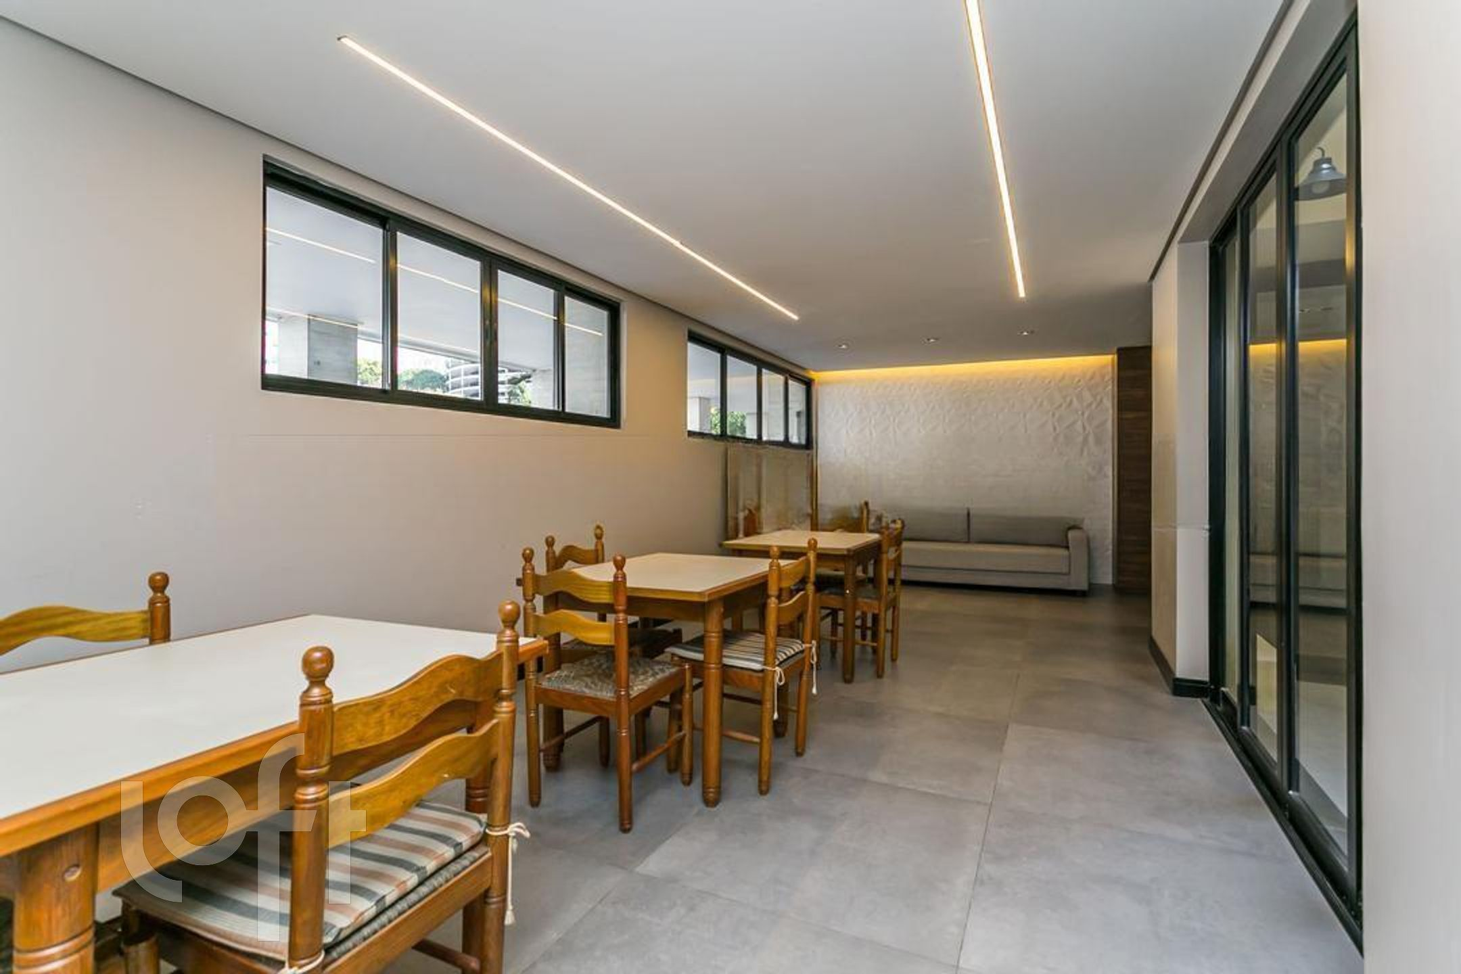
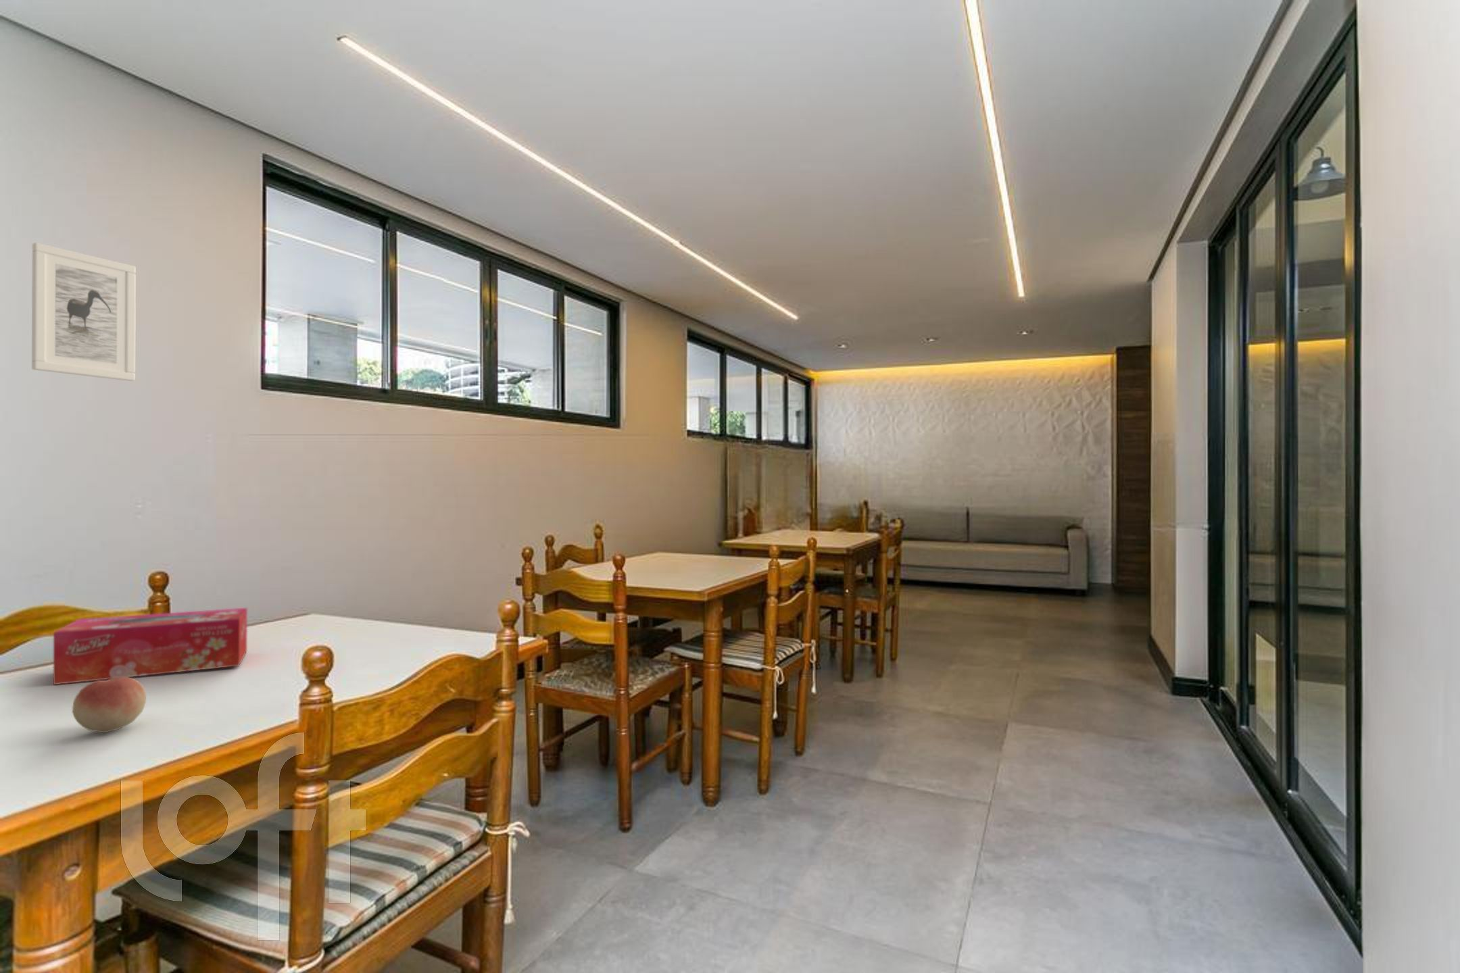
+ fruit [72,677,147,733]
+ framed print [32,242,137,382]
+ tissue box [53,607,248,685]
